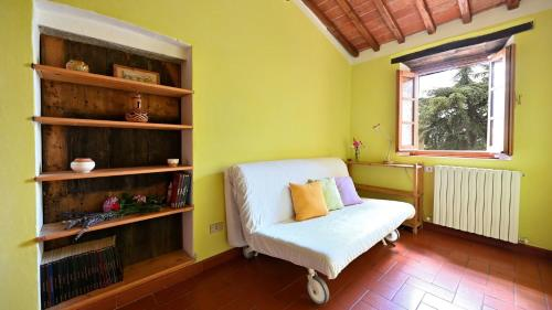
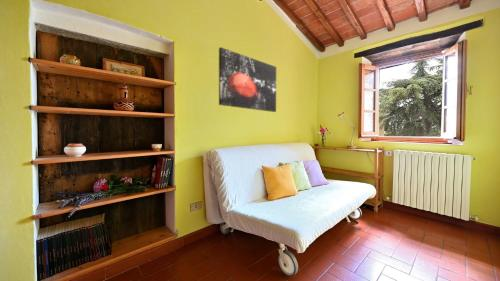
+ wall art [218,46,277,113]
